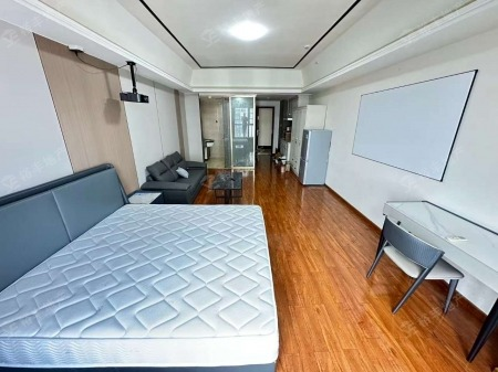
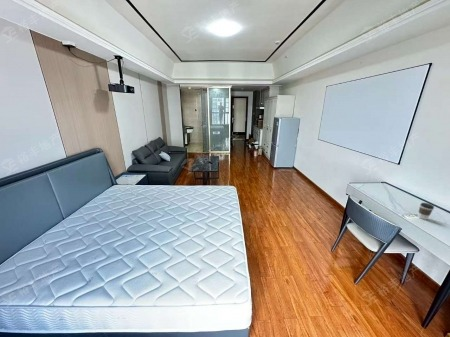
+ coffee cup [417,202,435,221]
